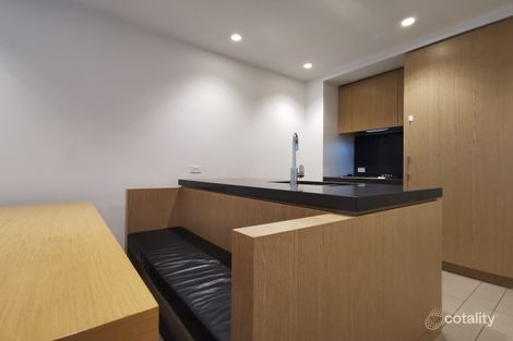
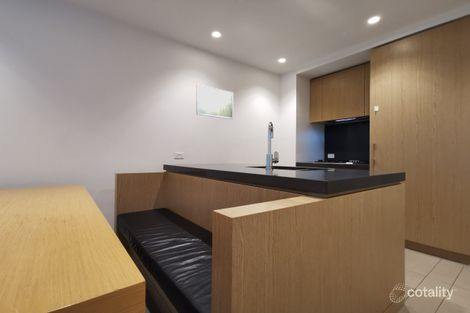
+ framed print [196,83,234,120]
